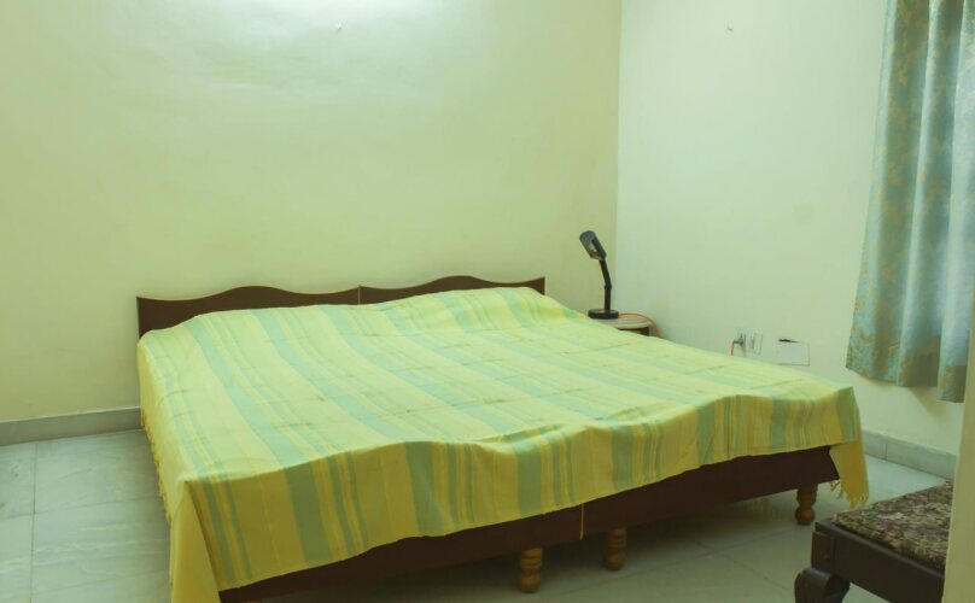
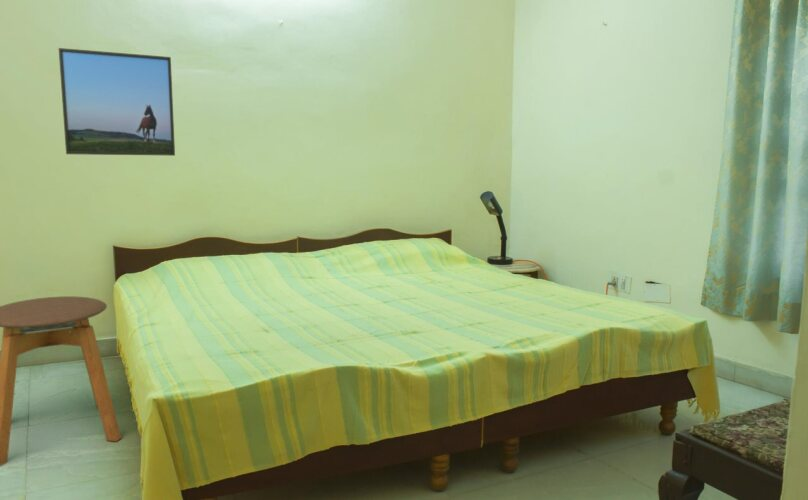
+ stool [0,295,122,467]
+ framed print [58,47,176,157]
